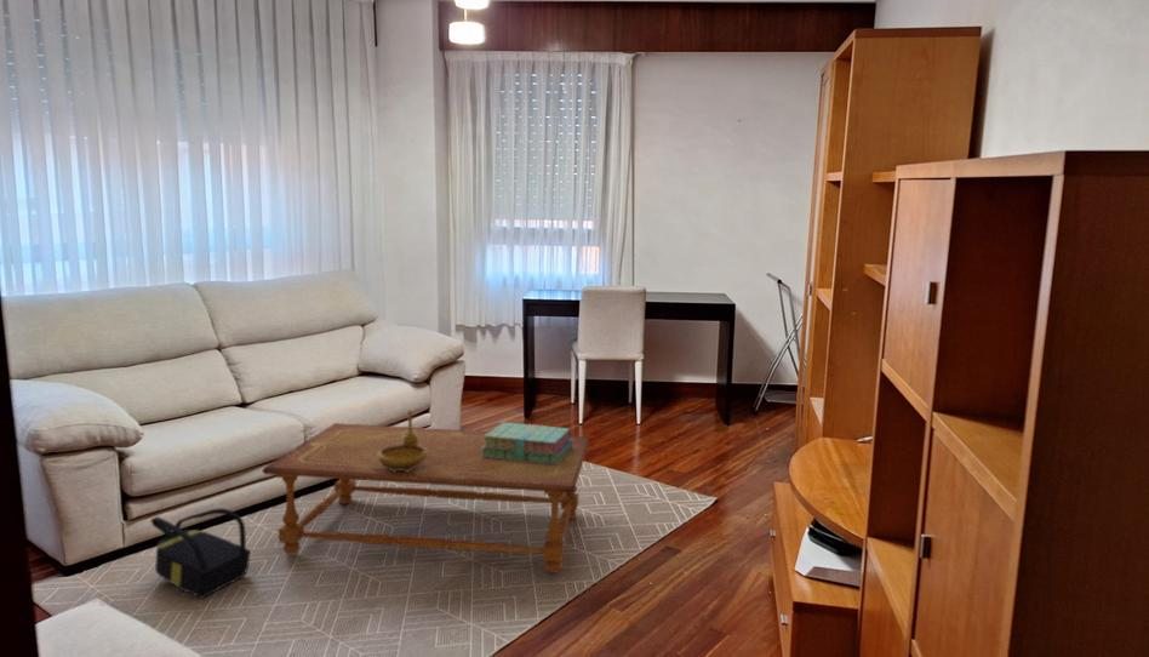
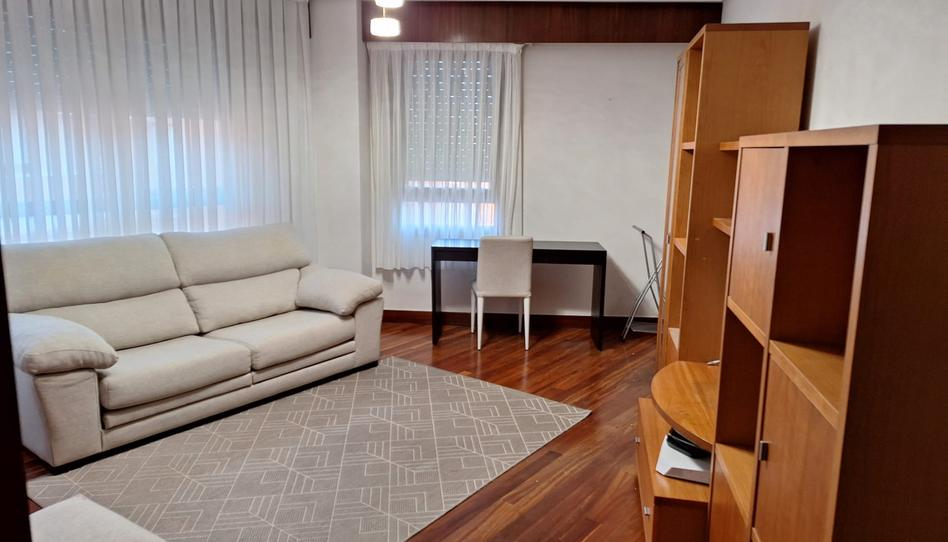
- stack of books [481,421,572,464]
- backpack [150,507,251,600]
- decorative bowl [378,409,427,472]
- coffee table [261,422,591,575]
